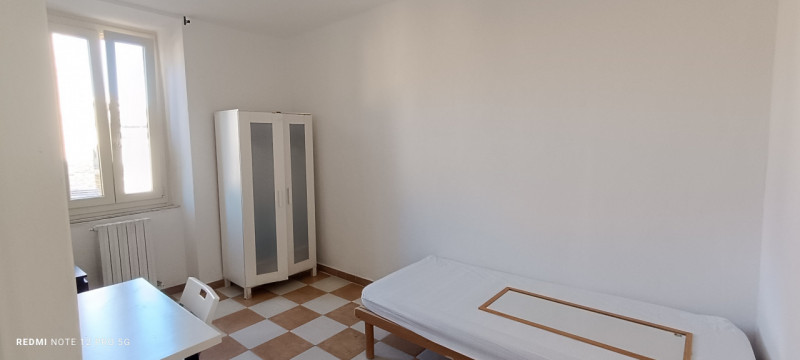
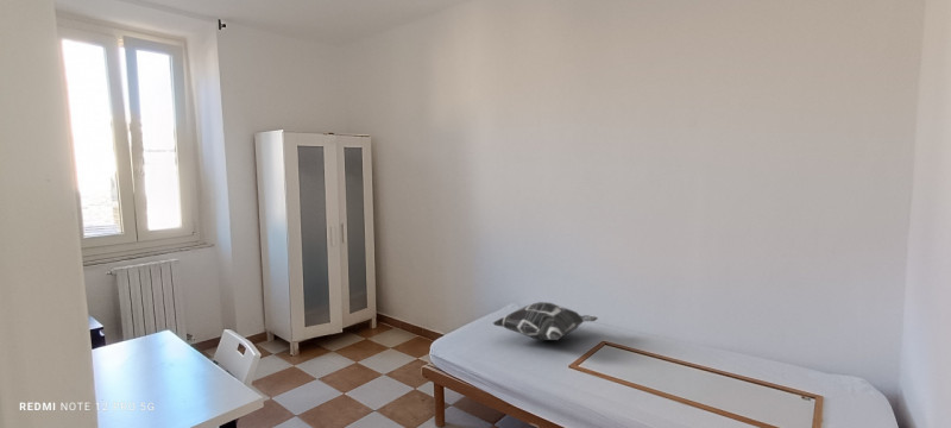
+ decorative pillow [492,301,599,341]
